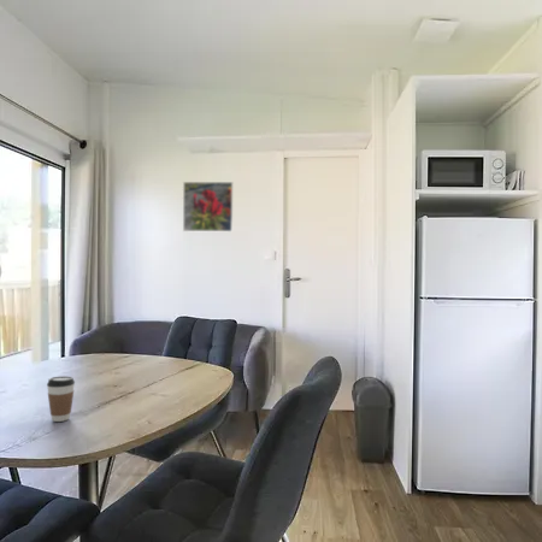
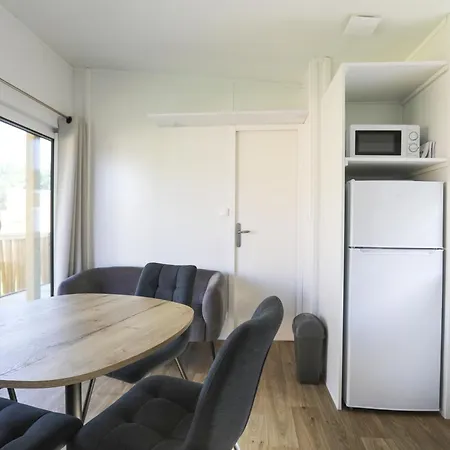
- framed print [182,181,234,232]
- coffee cup [46,375,76,423]
